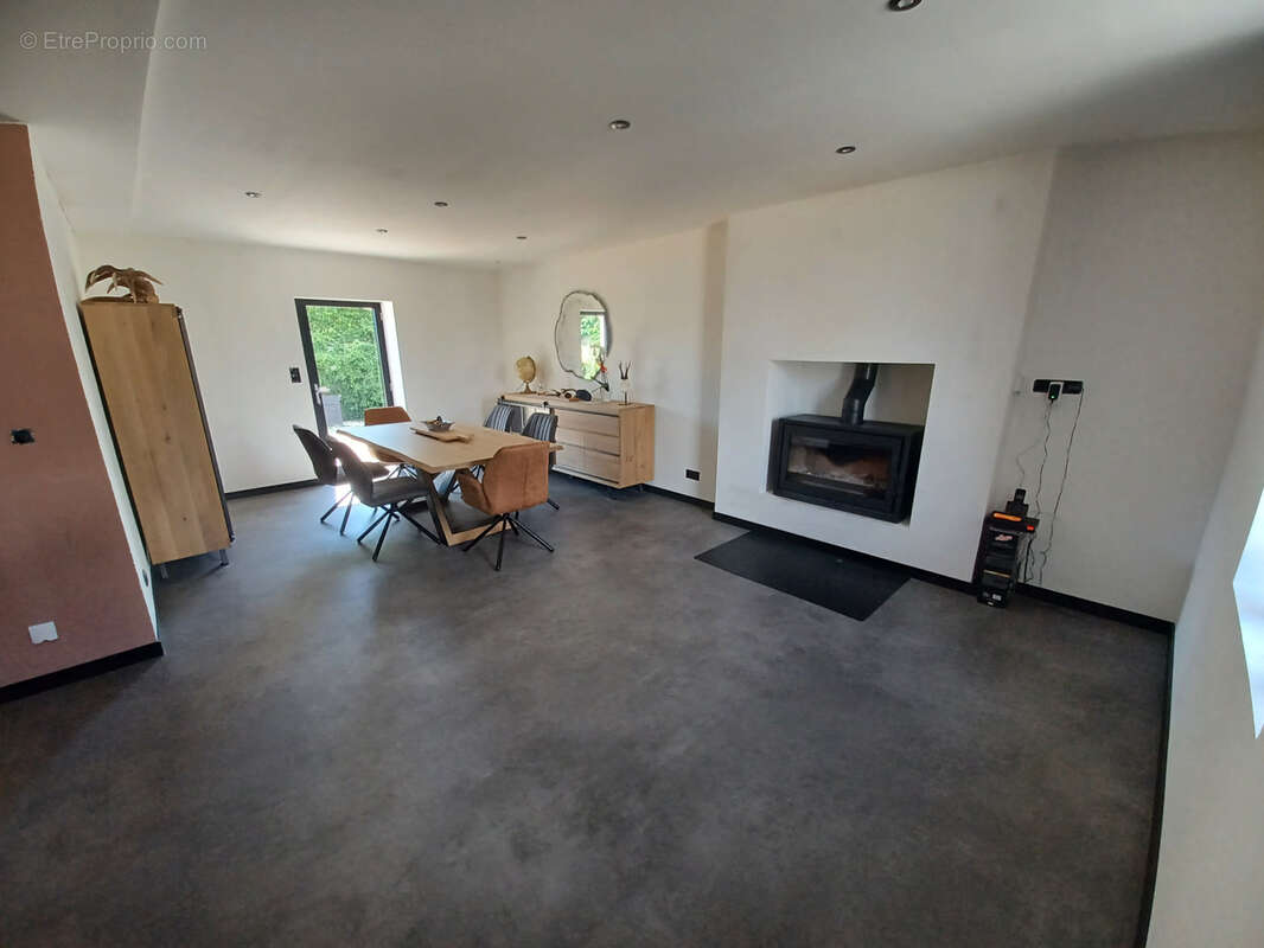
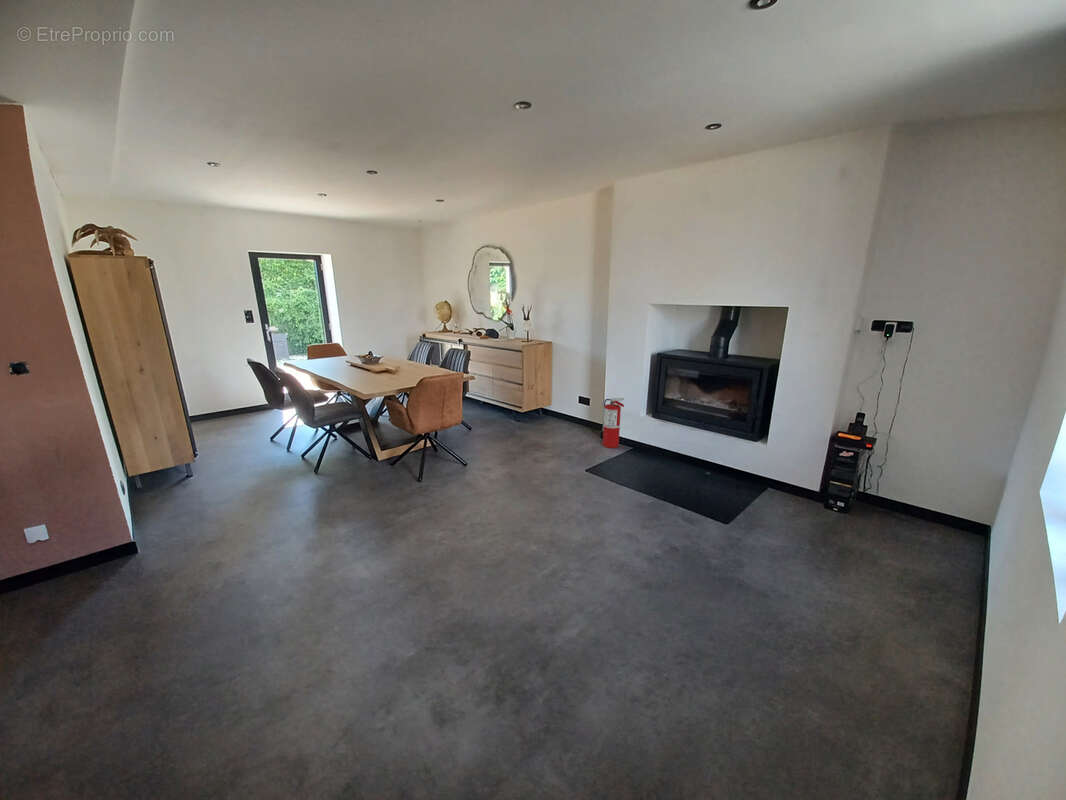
+ fire extinguisher [600,397,625,449]
